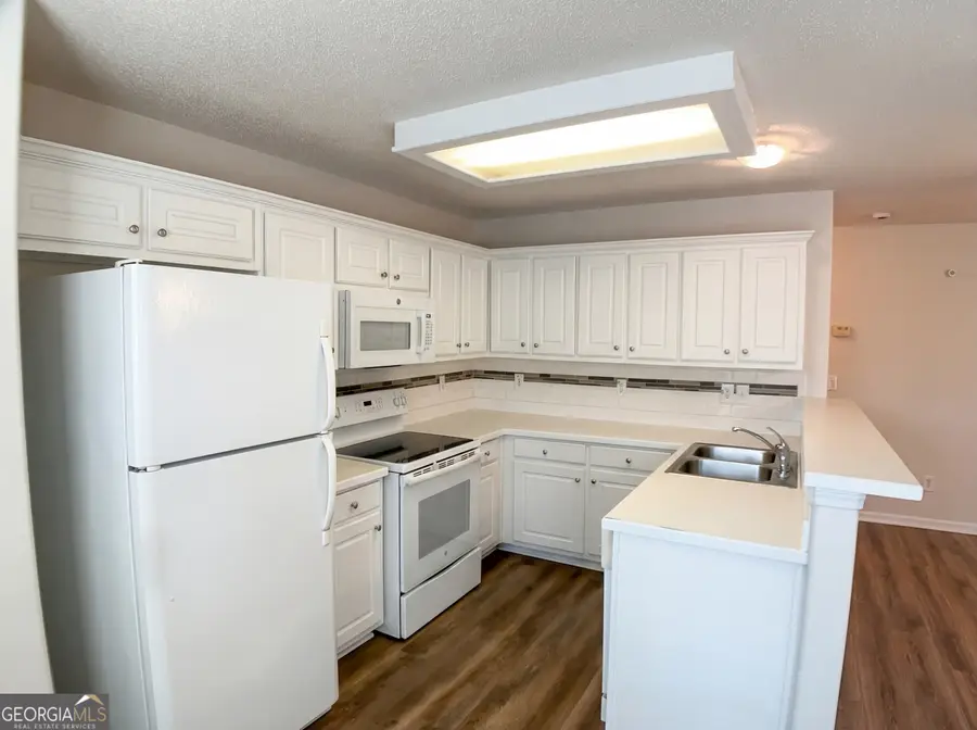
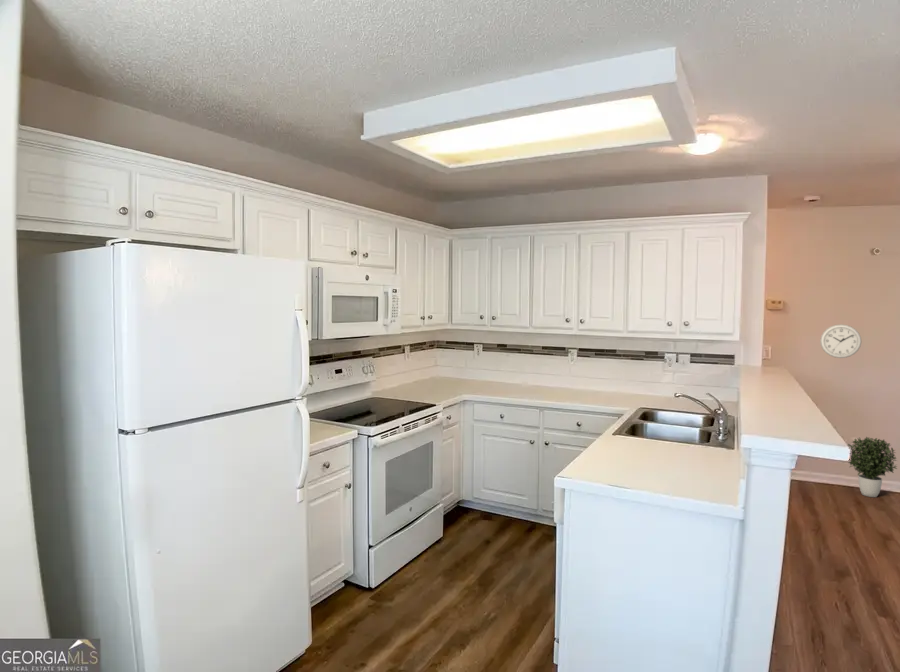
+ potted plant [847,436,899,498]
+ wall clock [819,323,862,359]
